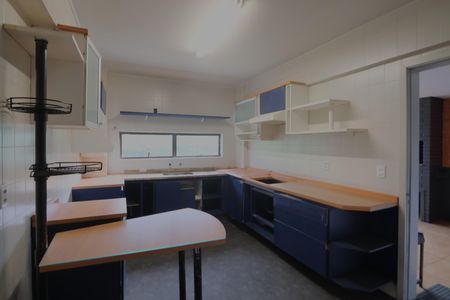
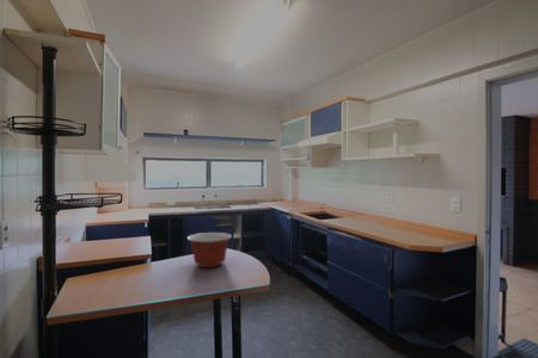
+ mixing bowl [187,232,233,268]
